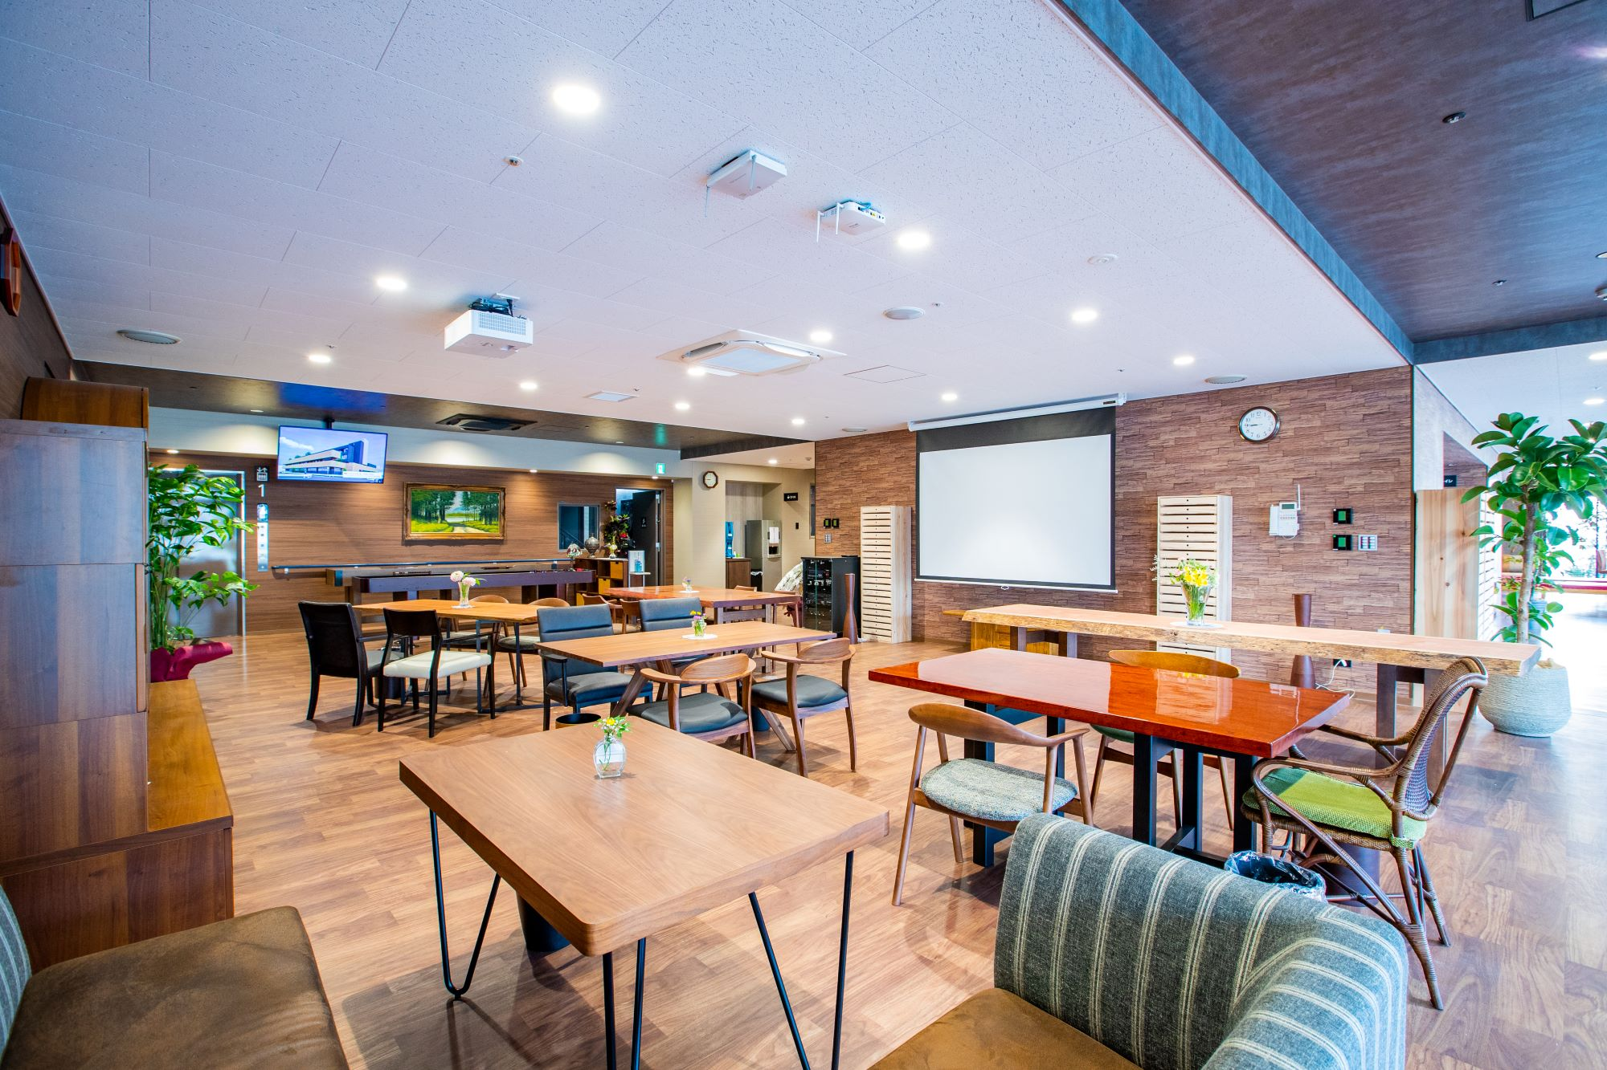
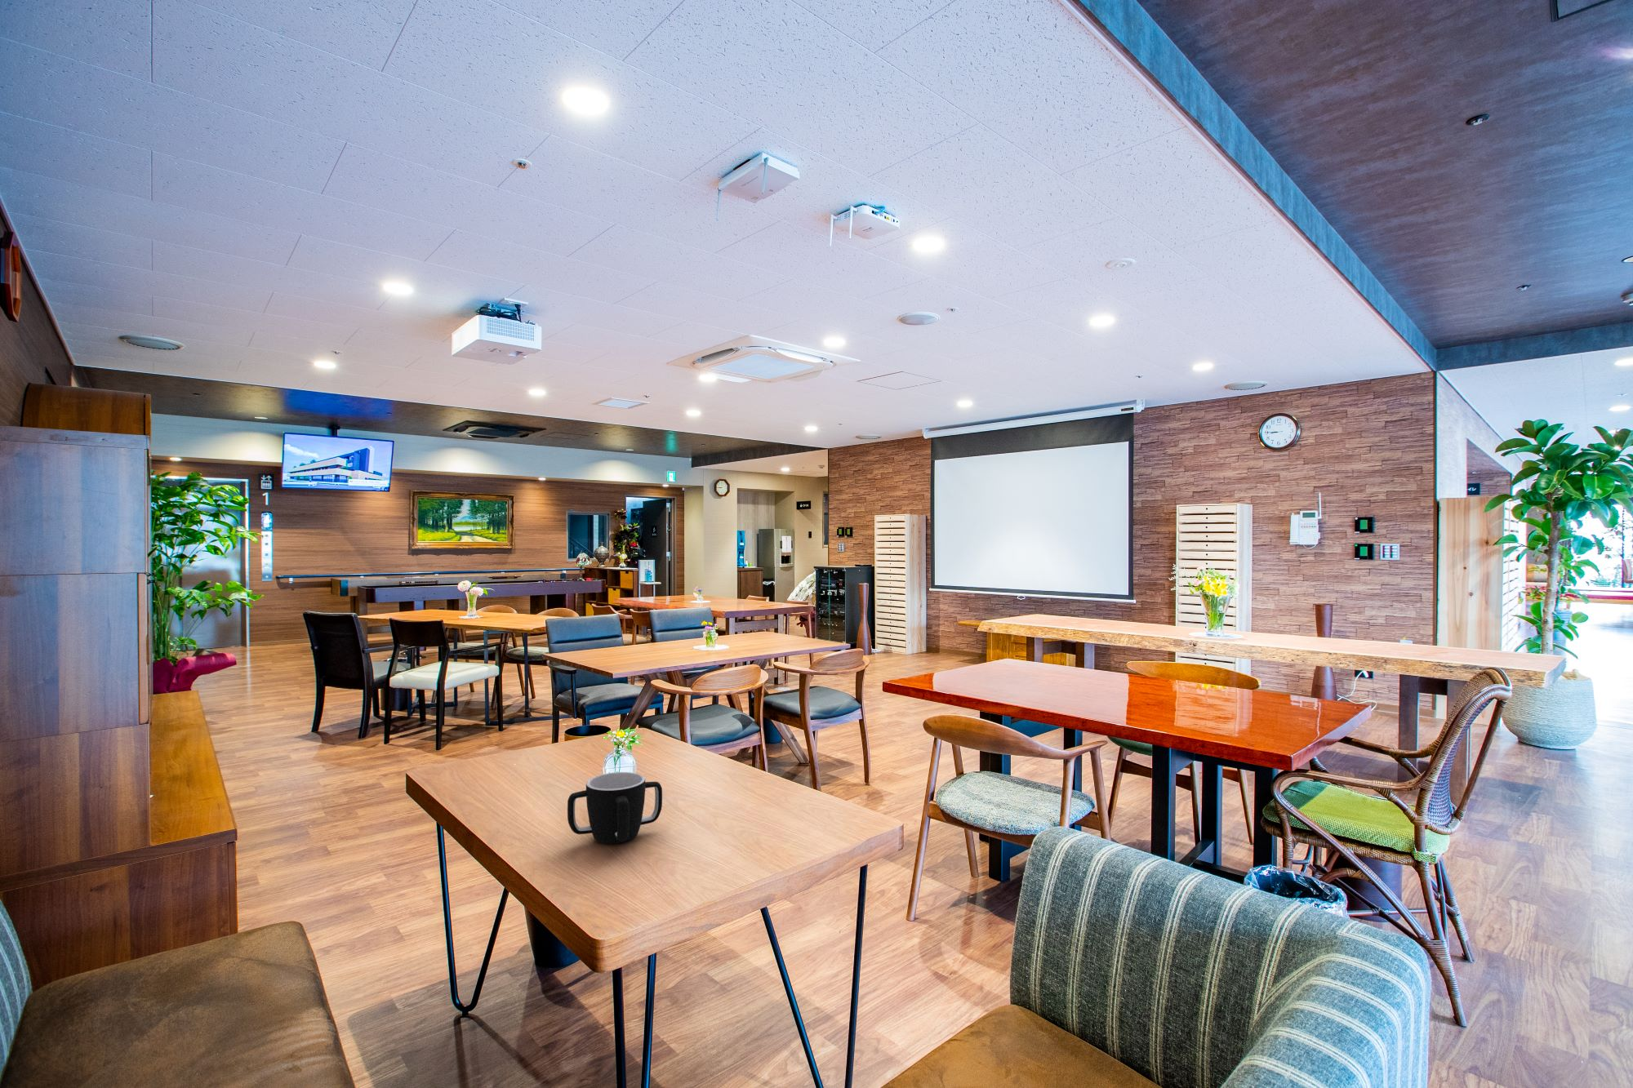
+ mug [567,771,663,844]
